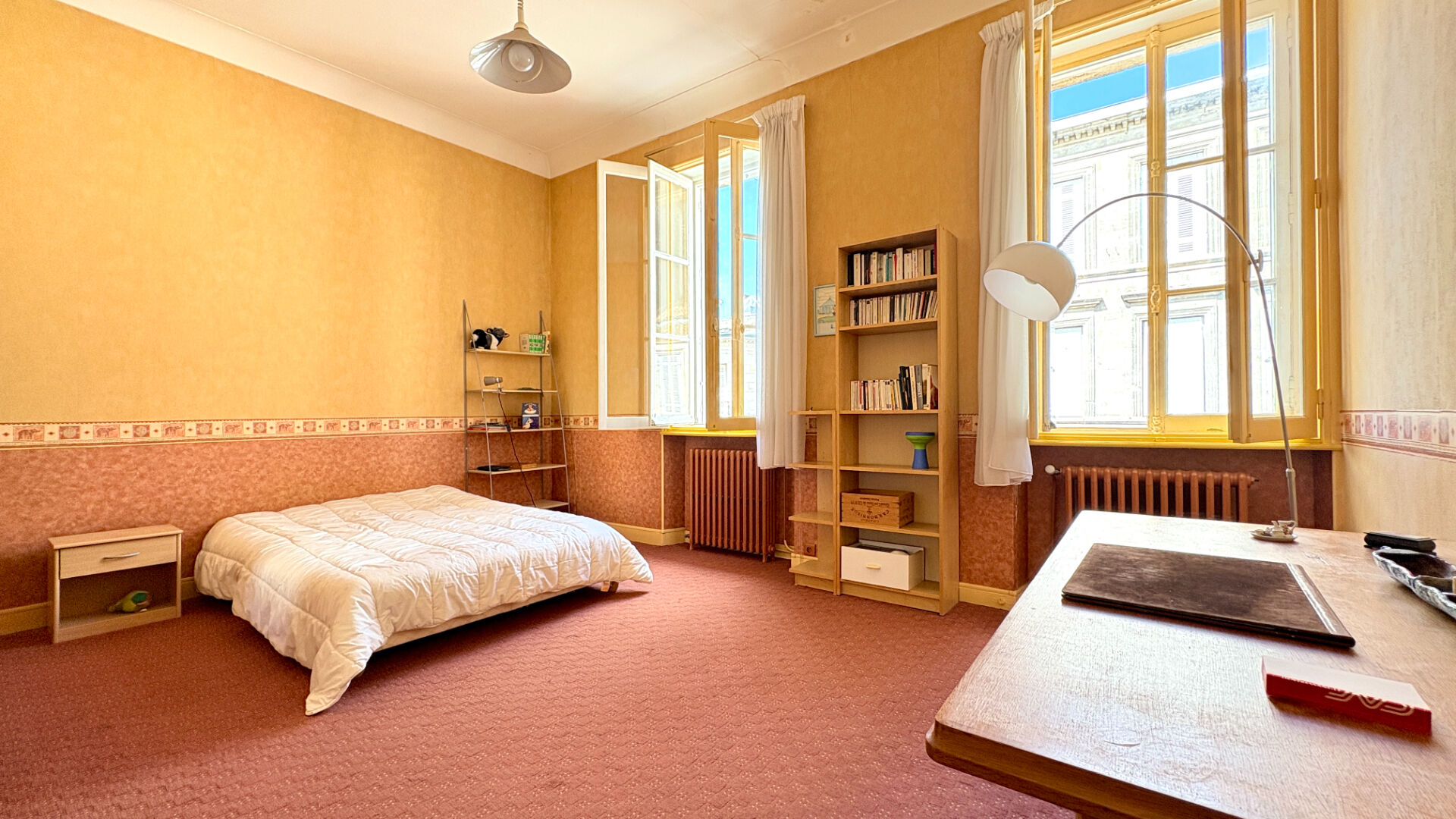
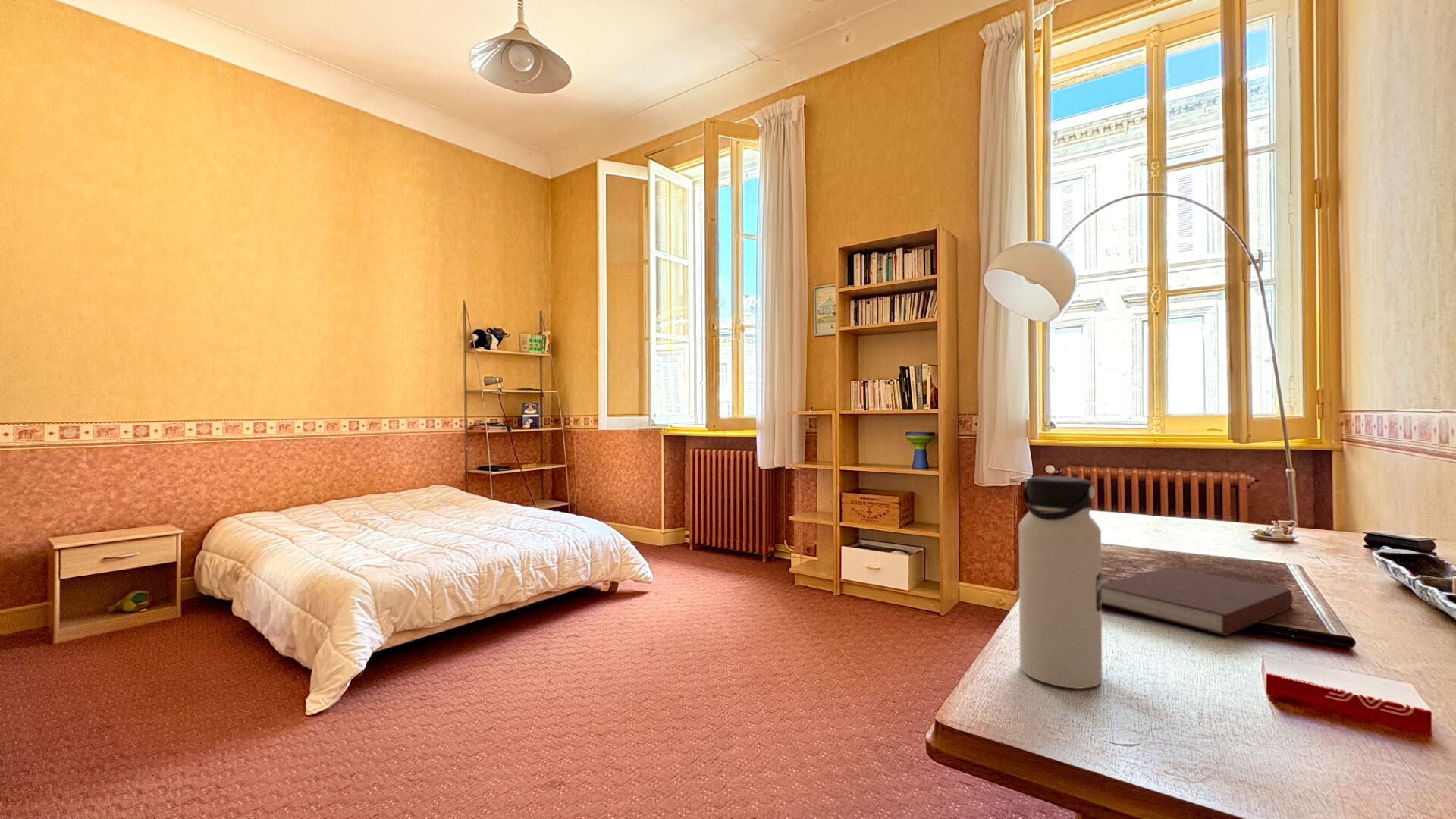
+ water bottle [1018,475,1103,689]
+ notebook [1102,566,1294,636]
